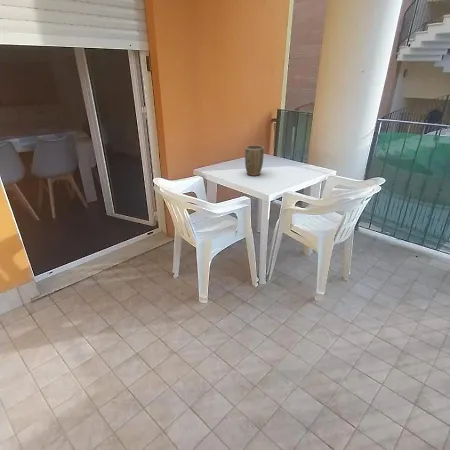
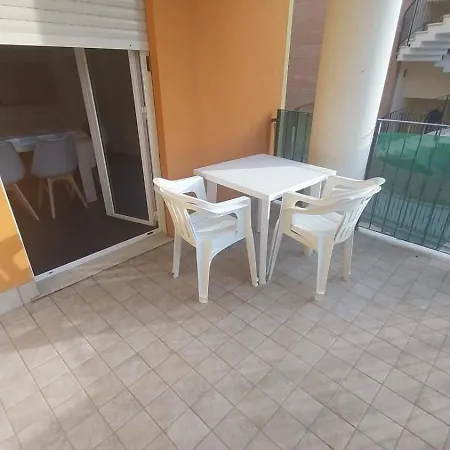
- plant pot [244,144,265,177]
